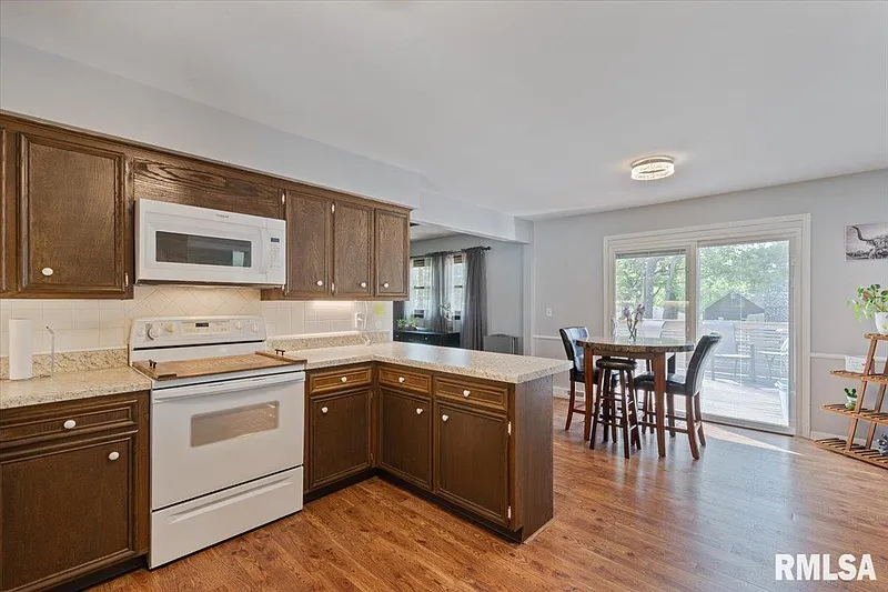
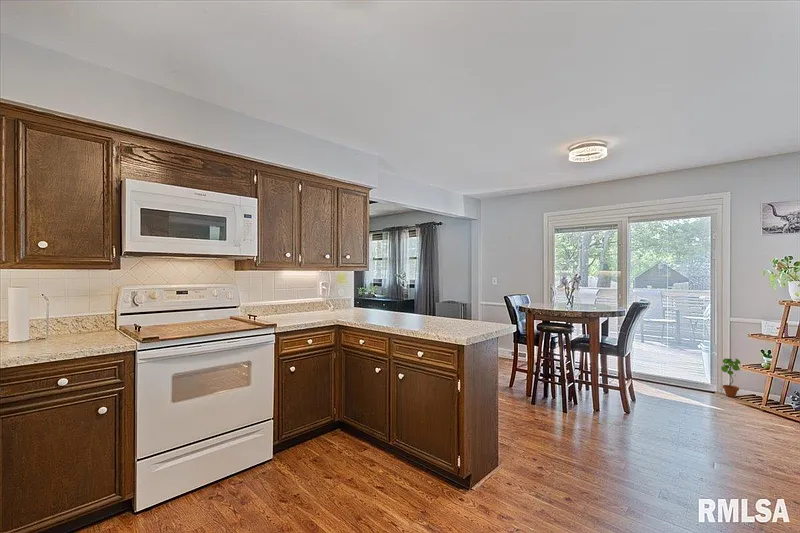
+ potted plant [720,357,741,398]
